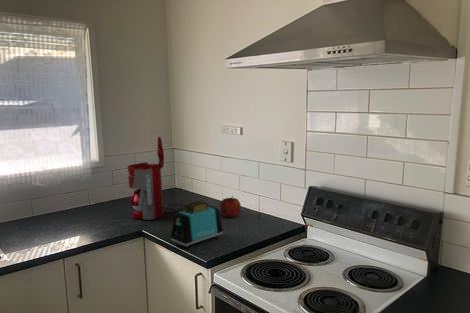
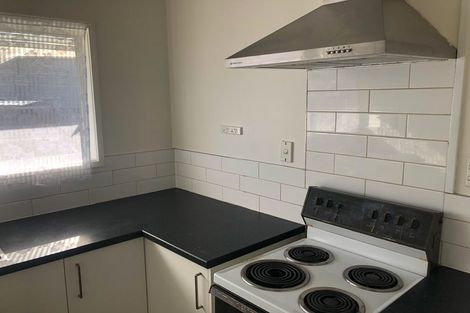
- coffee maker [127,136,186,221]
- apple [219,195,242,218]
- toaster [170,200,224,250]
